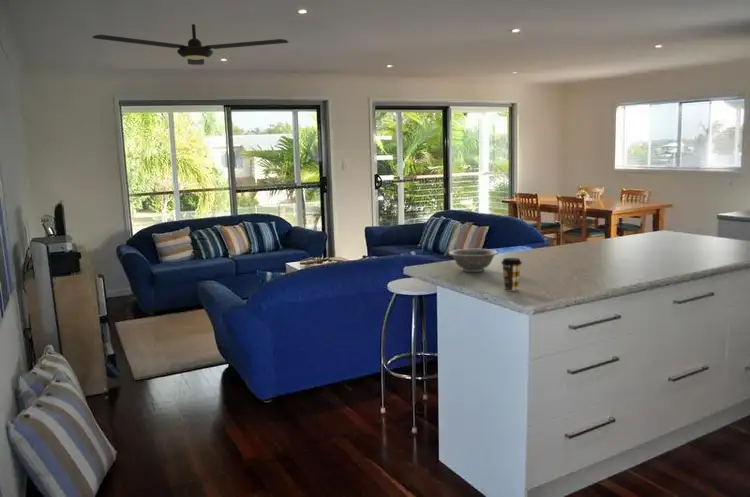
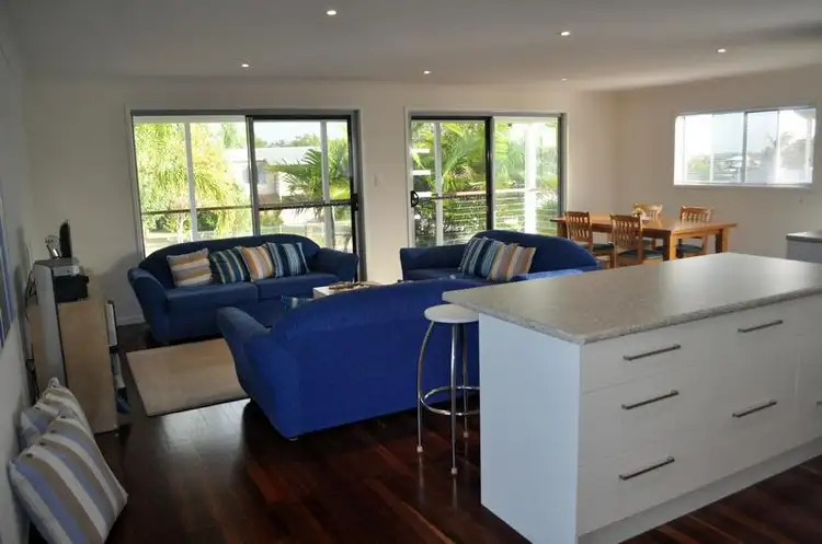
- coffee cup [500,257,523,292]
- decorative bowl [448,248,499,273]
- ceiling fan [92,23,290,66]
